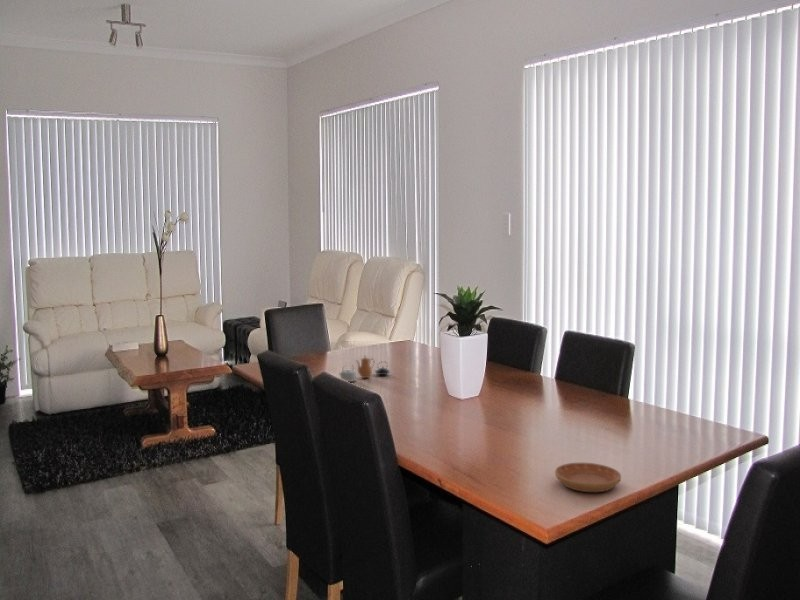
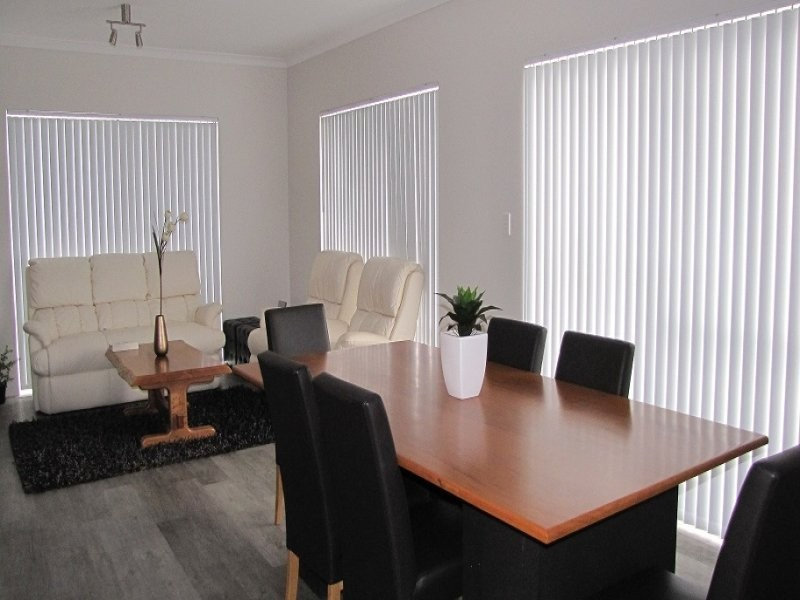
- teapot [338,354,391,383]
- saucer [554,462,622,493]
